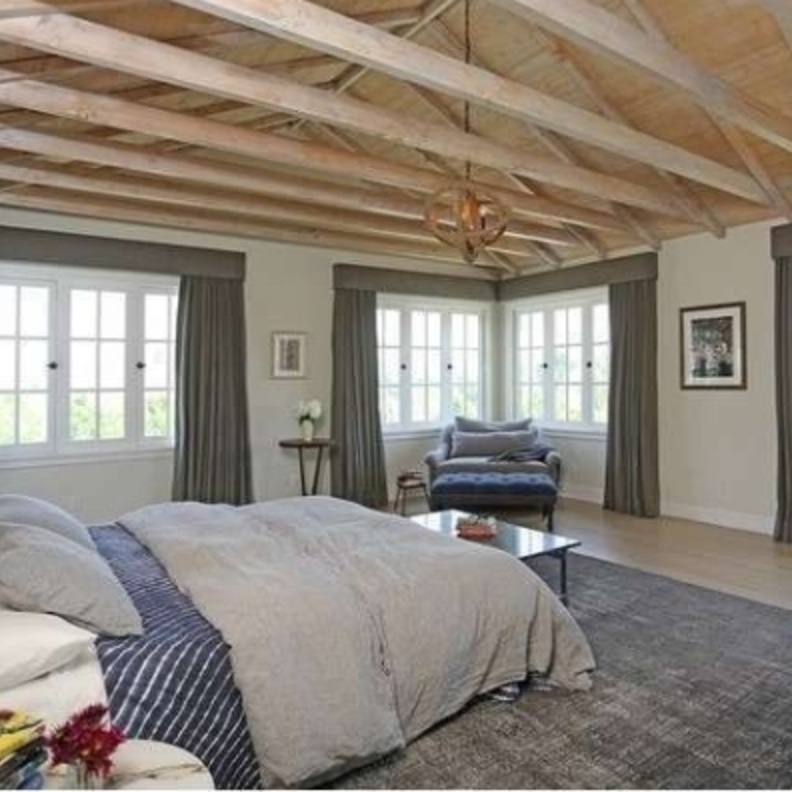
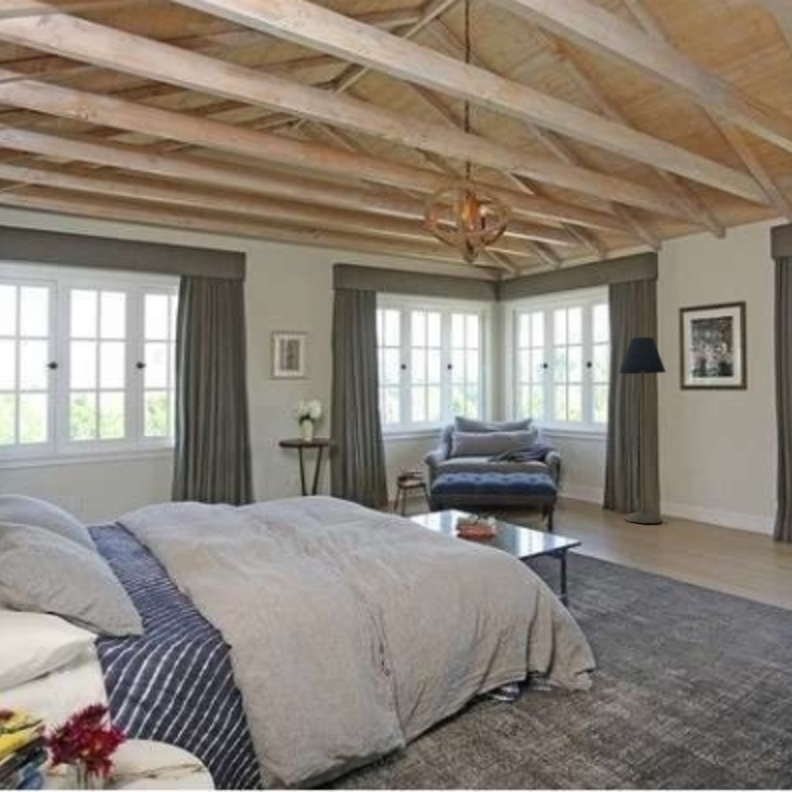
+ floor lamp [618,336,667,524]
